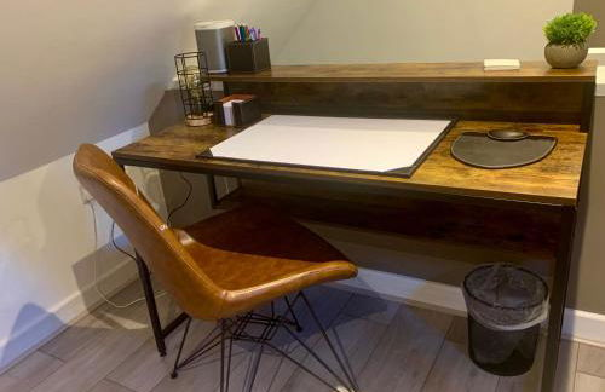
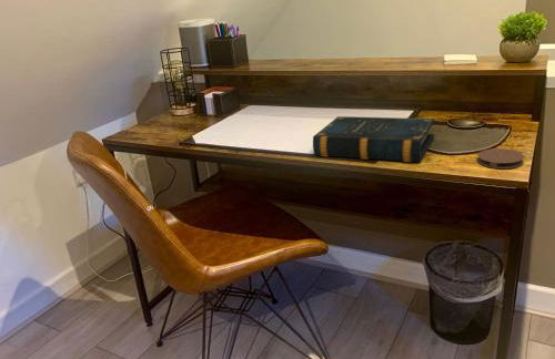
+ book [312,115,435,163]
+ coaster [476,147,525,170]
